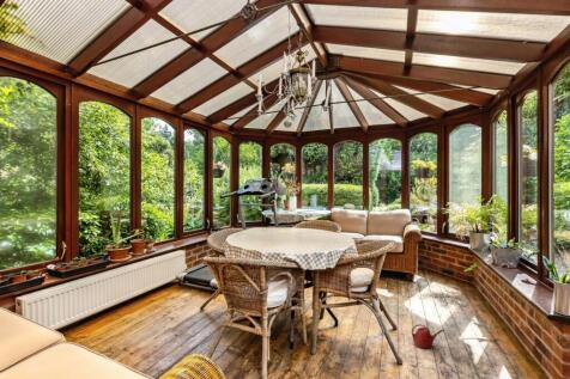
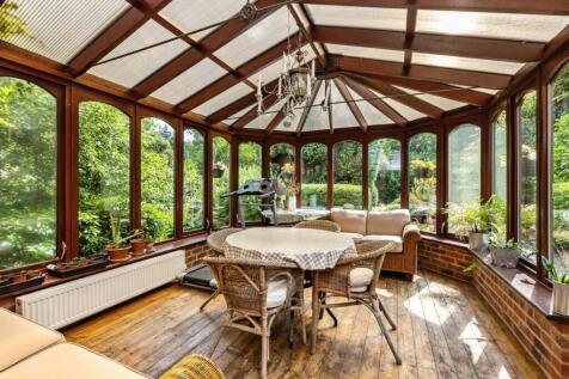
- watering can [411,323,445,350]
